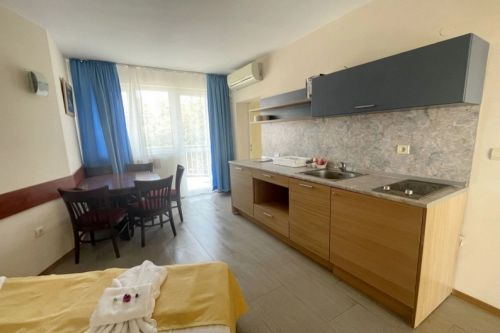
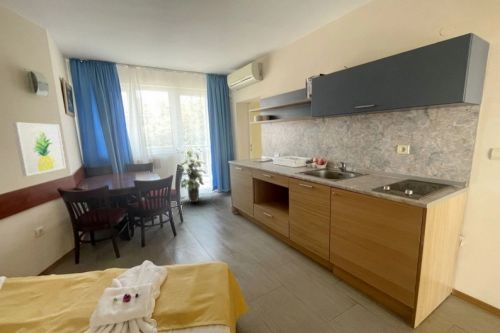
+ wall art [11,121,67,177]
+ indoor plant [175,143,207,204]
